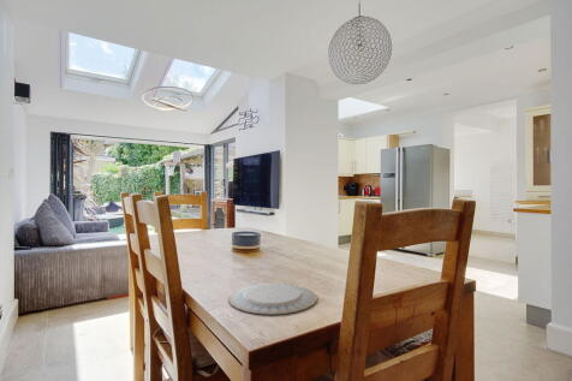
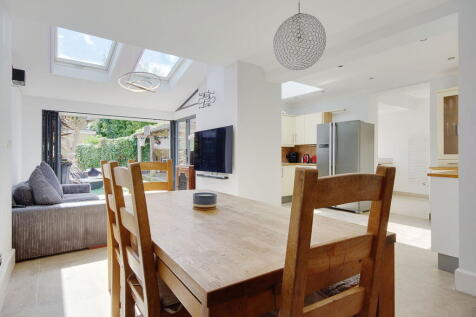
- chinaware [228,282,318,316]
